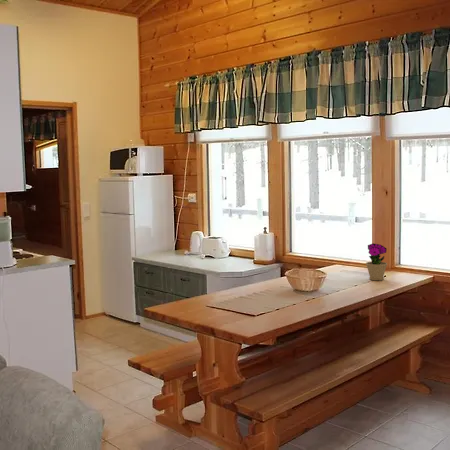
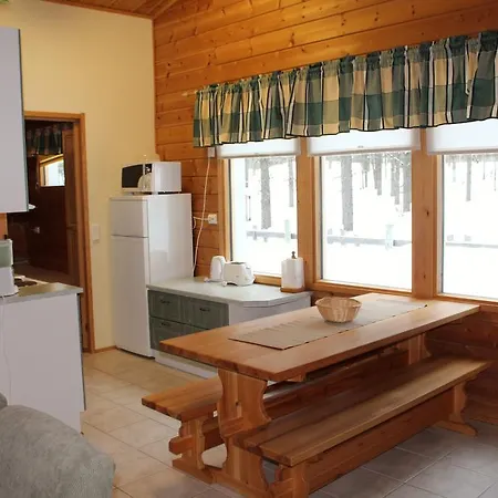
- flower pot [365,242,388,281]
